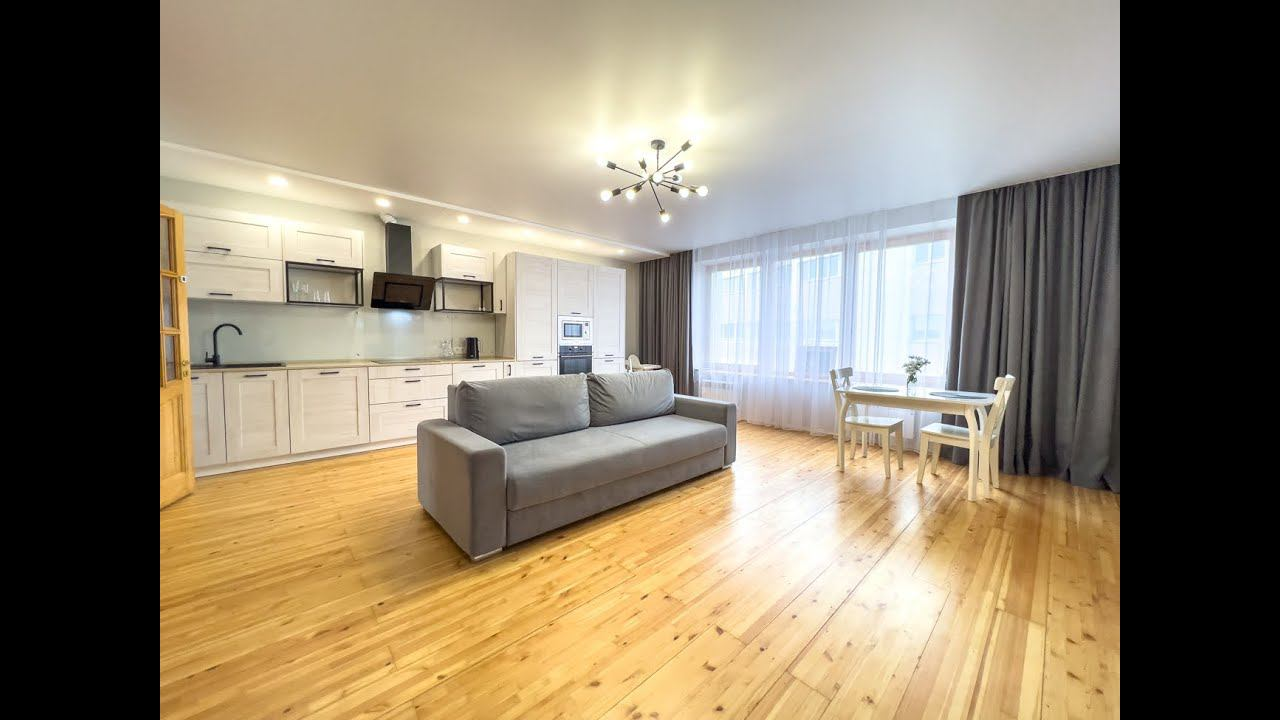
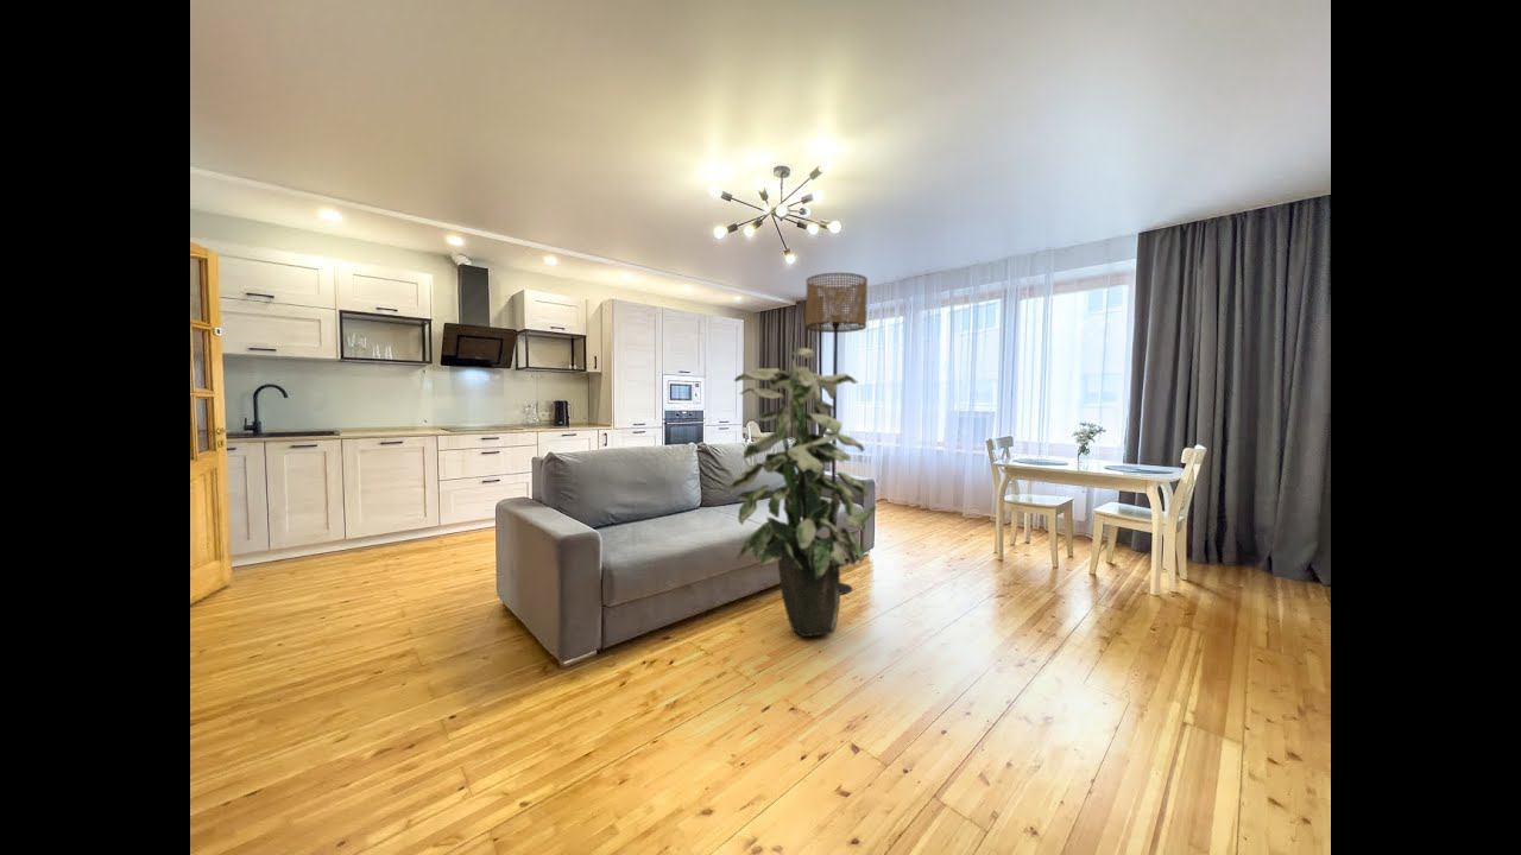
+ floor lamp [804,272,869,595]
+ indoor plant [728,347,878,638]
